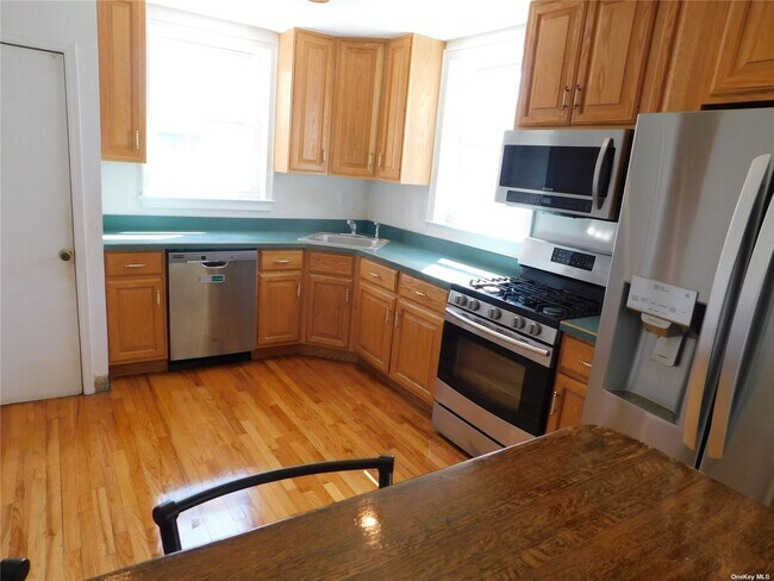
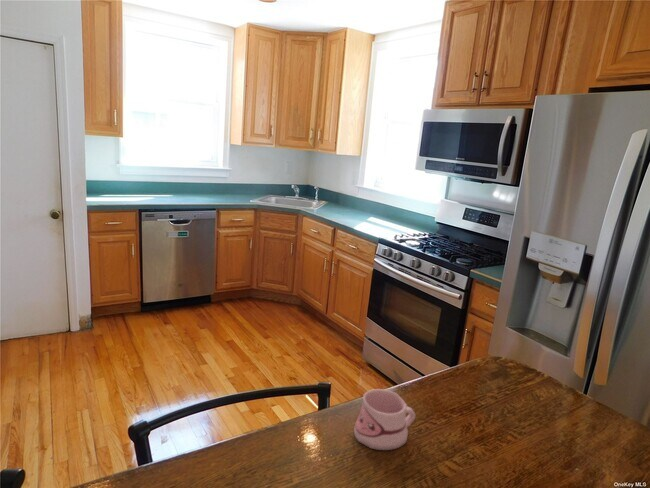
+ mug [353,388,416,451]
